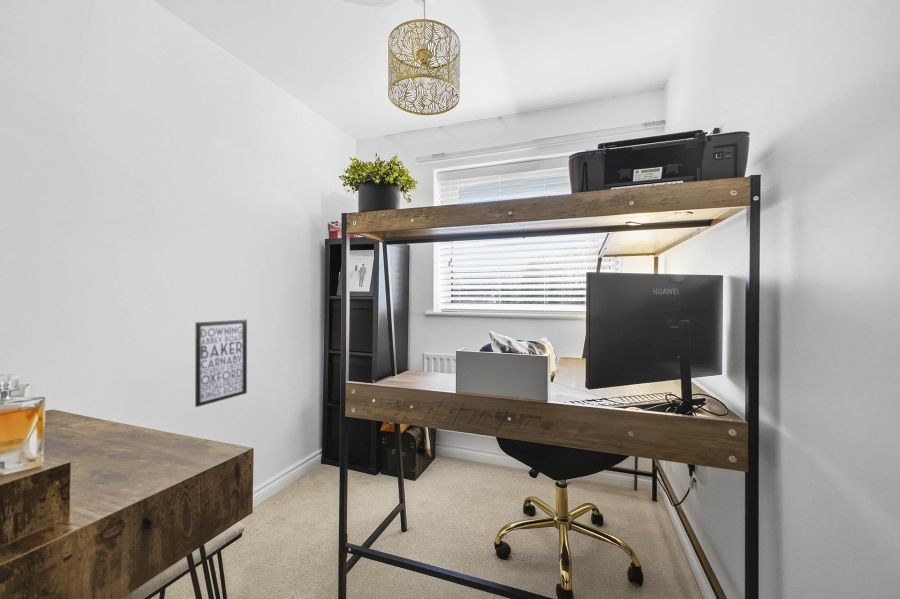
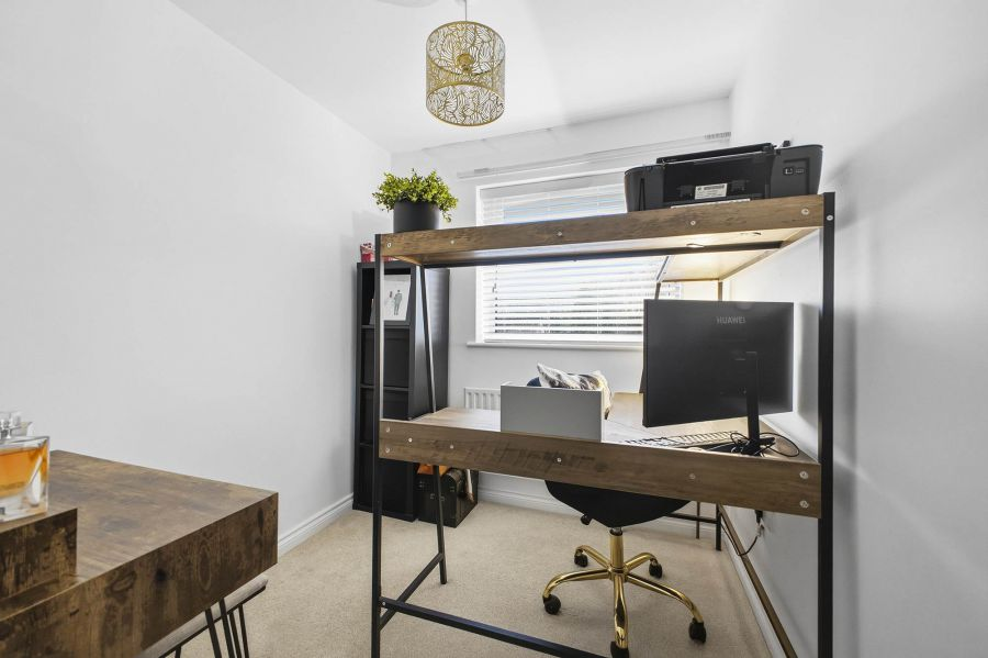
- wall art [194,319,248,408]
